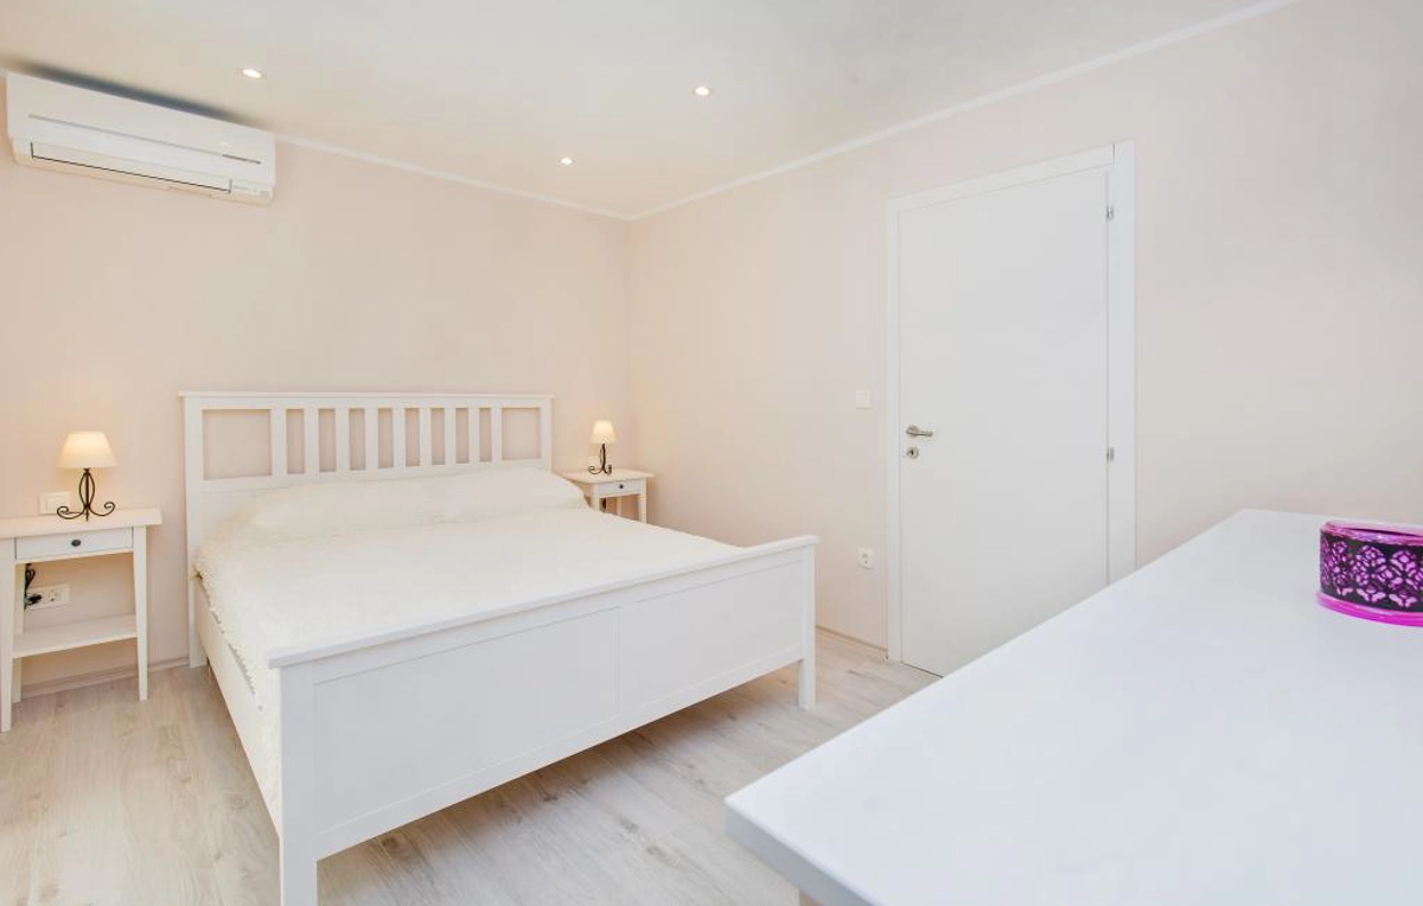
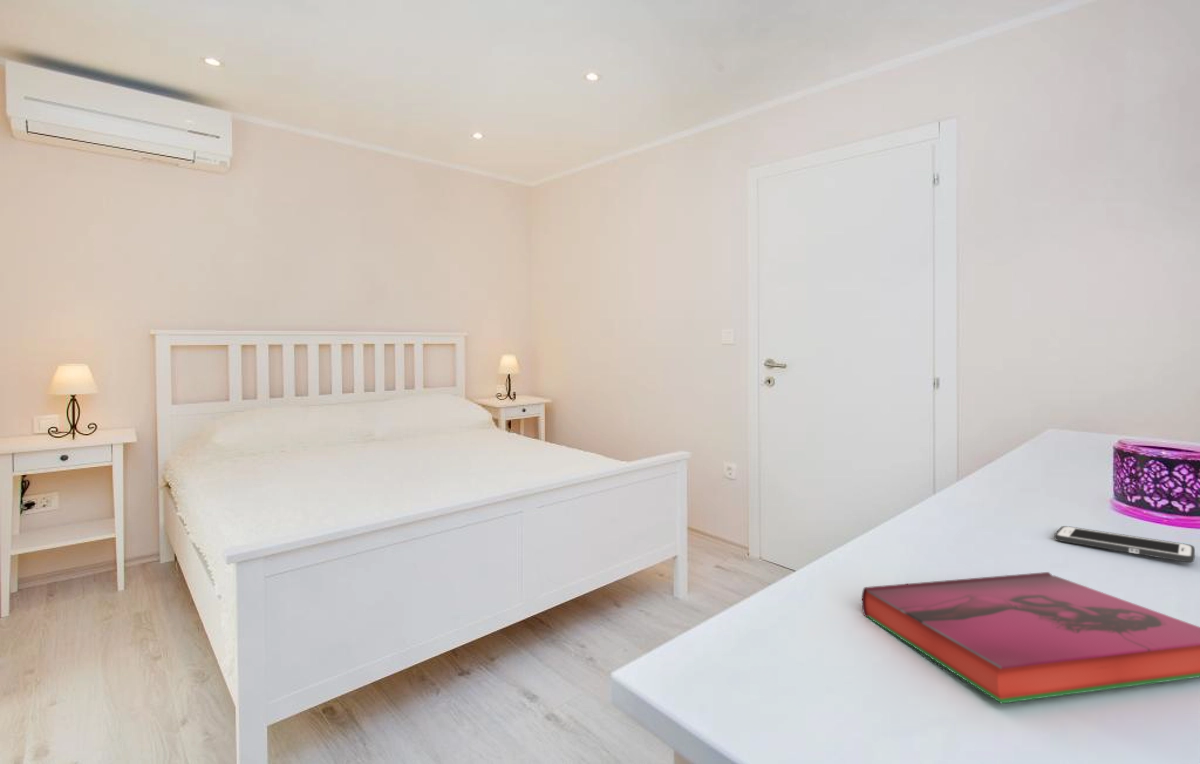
+ cell phone [1053,525,1196,563]
+ hardback book [861,571,1200,704]
